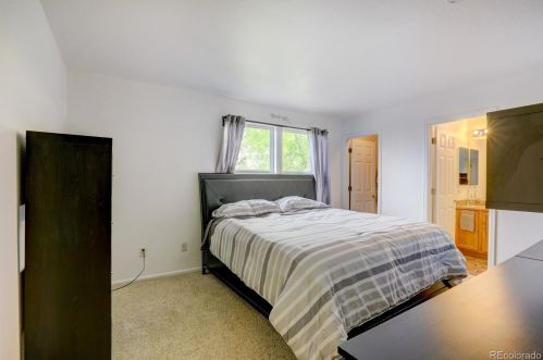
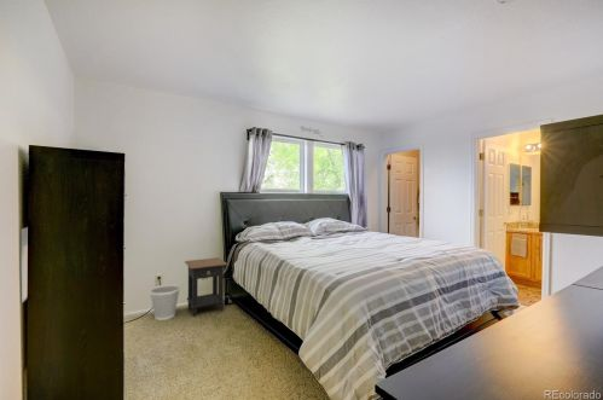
+ wastebasket [149,283,181,321]
+ side table [184,256,228,318]
